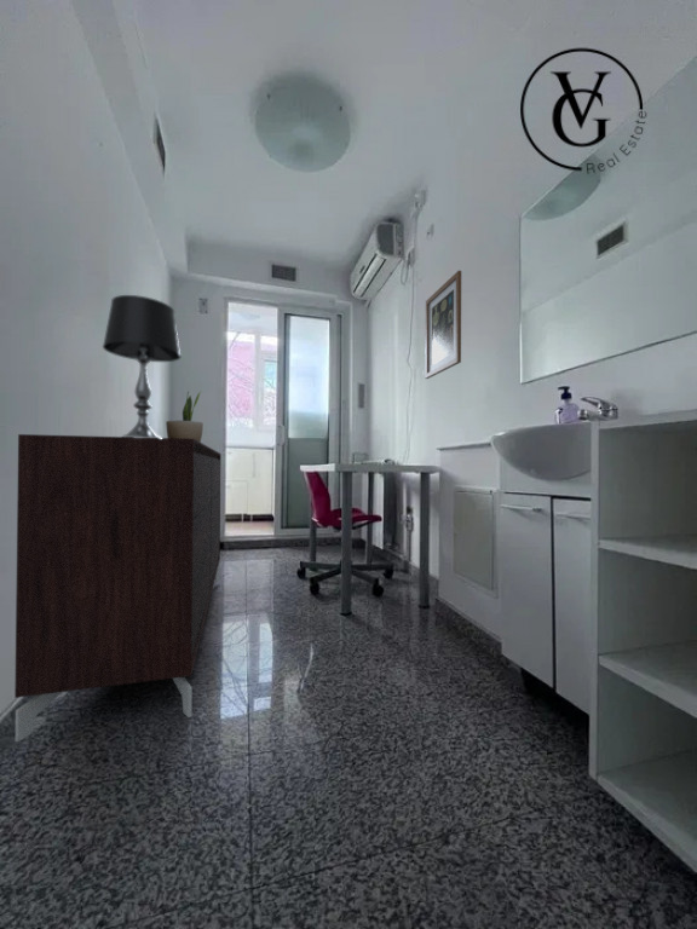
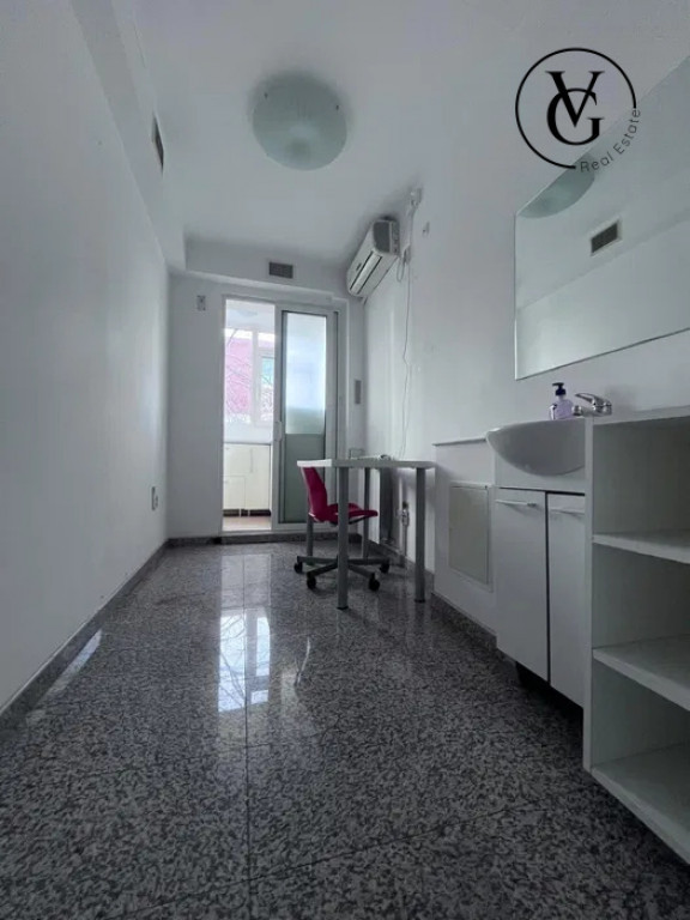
- wall art [424,270,462,380]
- potted plant [165,390,205,443]
- table lamp [102,294,182,438]
- sideboard [13,433,223,743]
